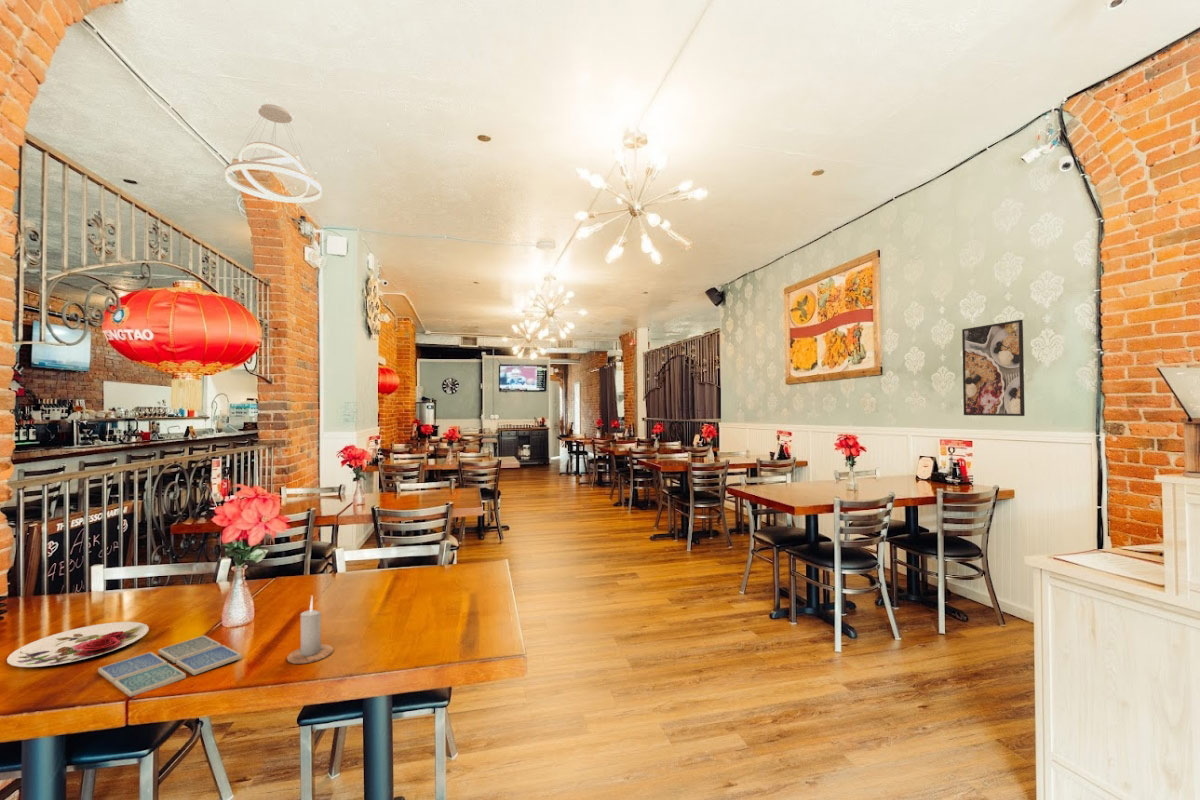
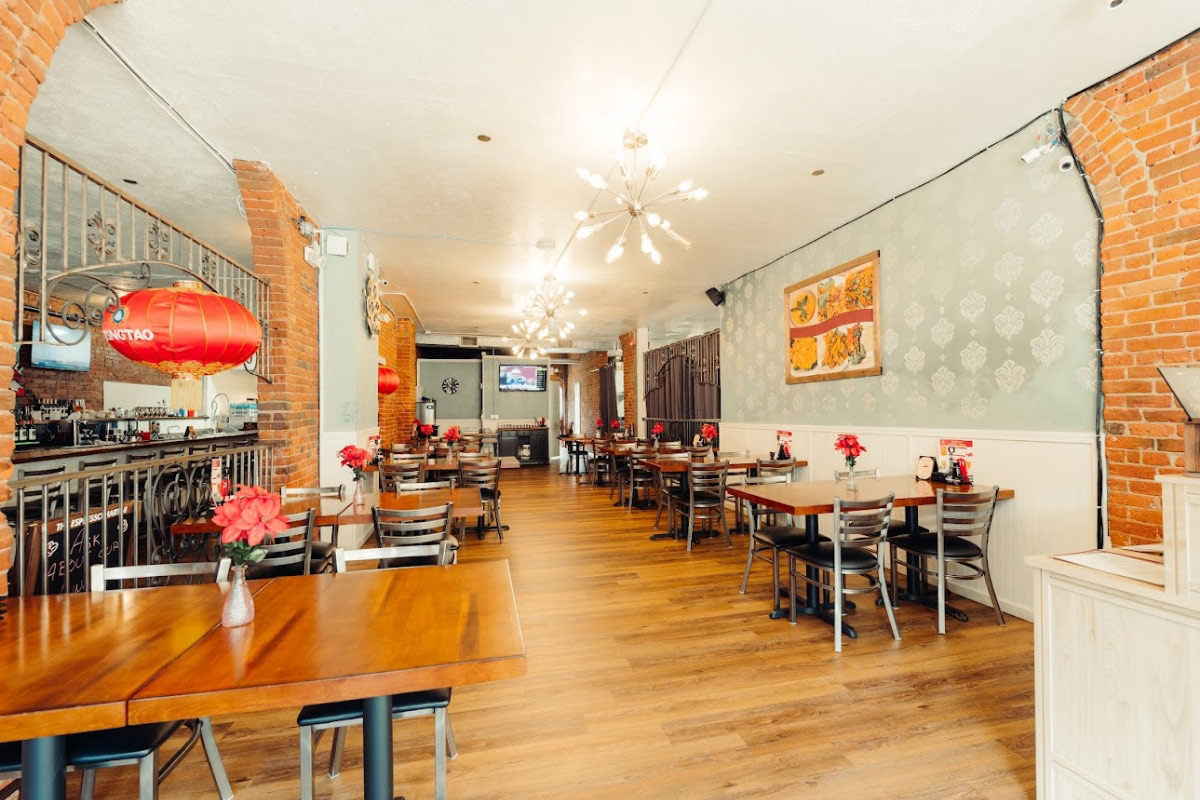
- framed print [961,319,1026,417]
- pendant light [224,103,323,204]
- drink coaster [97,634,243,698]
- plate [6,621,150,668]
- candle [286,595,334,665]
